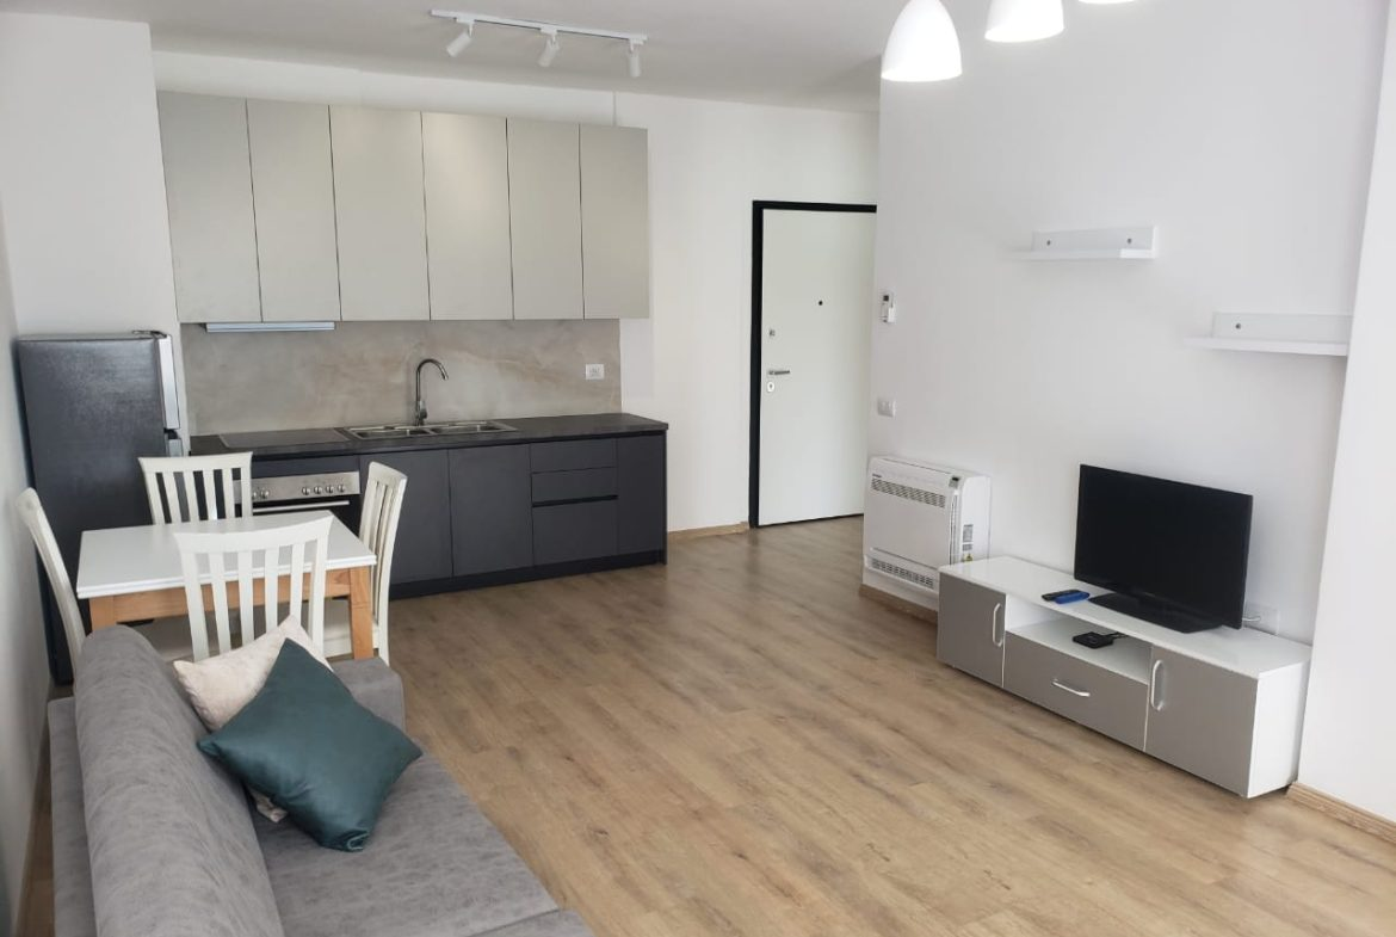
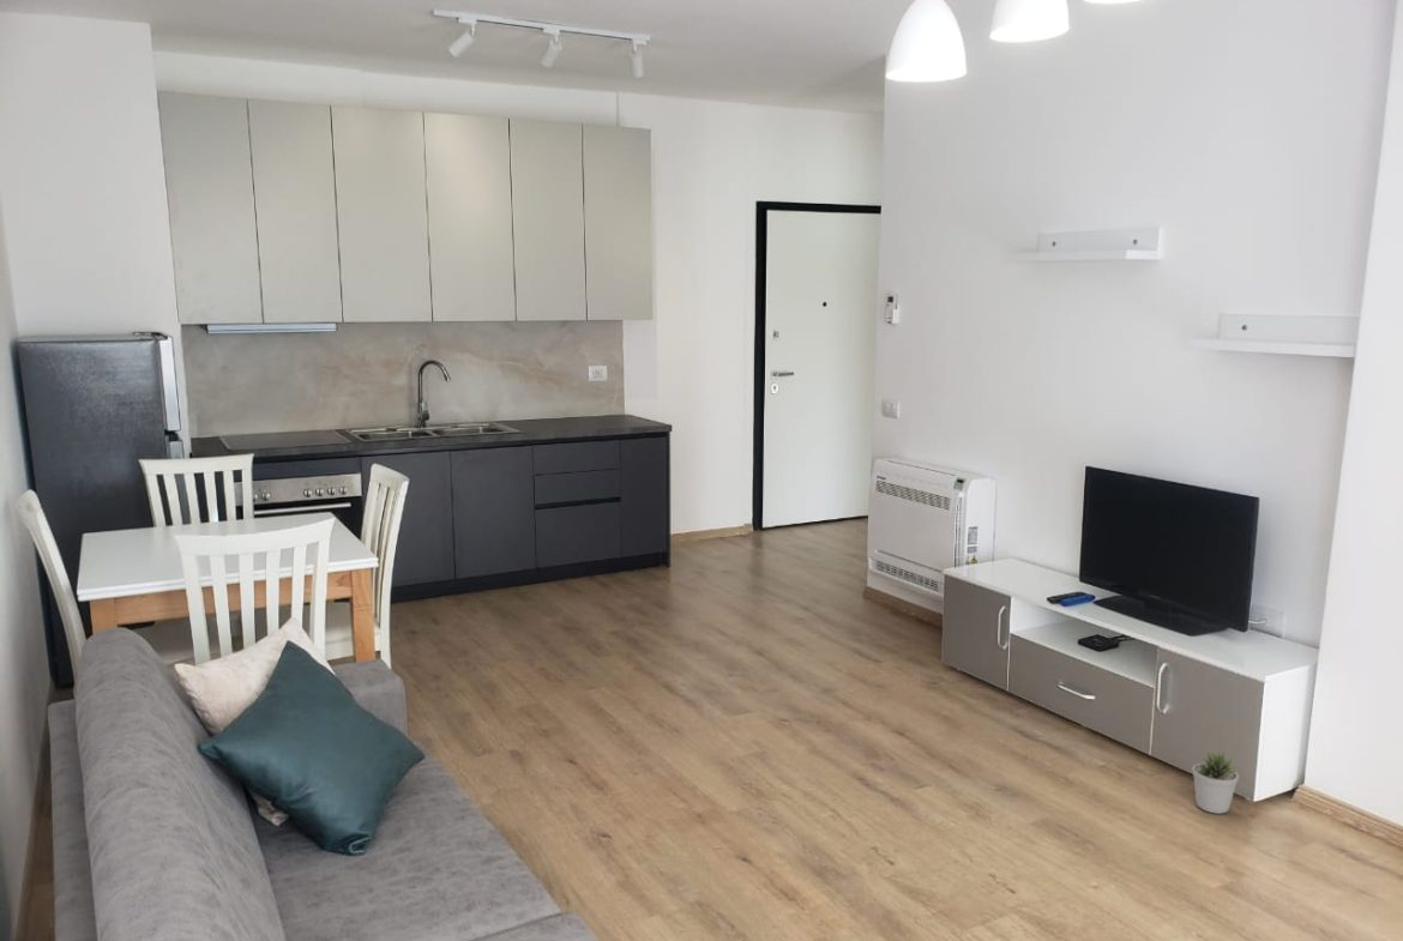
+ potted plant [1191,748,1240,815]
